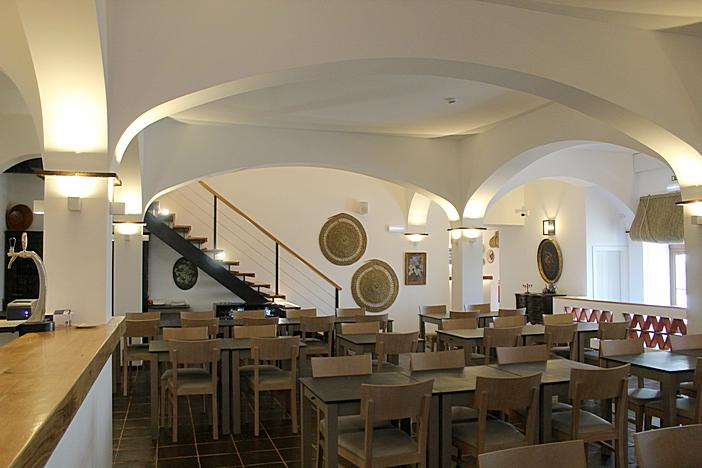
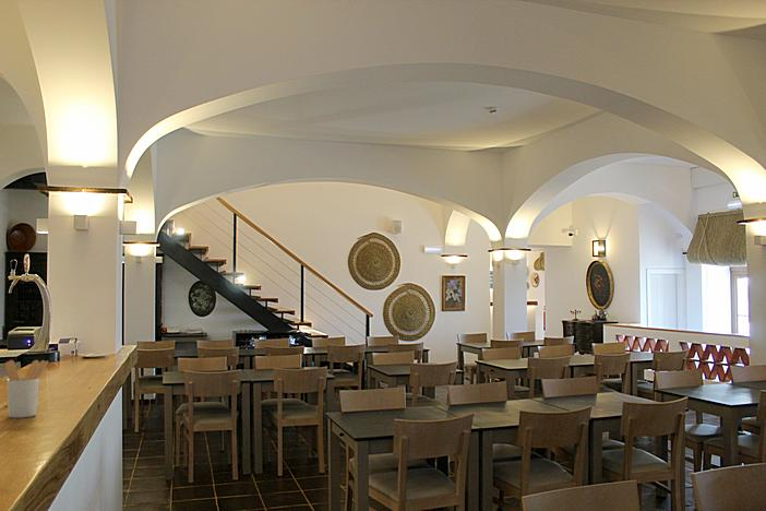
+ utensil holder [3,359,49,419]
